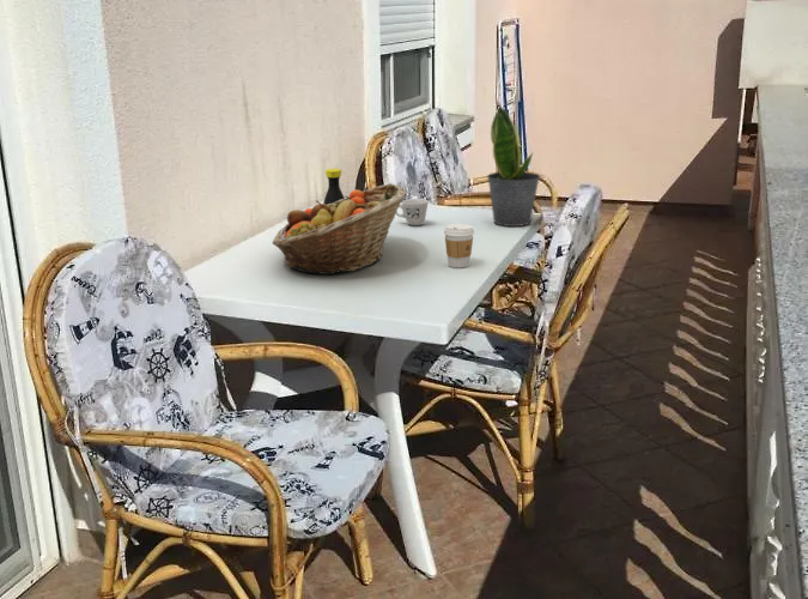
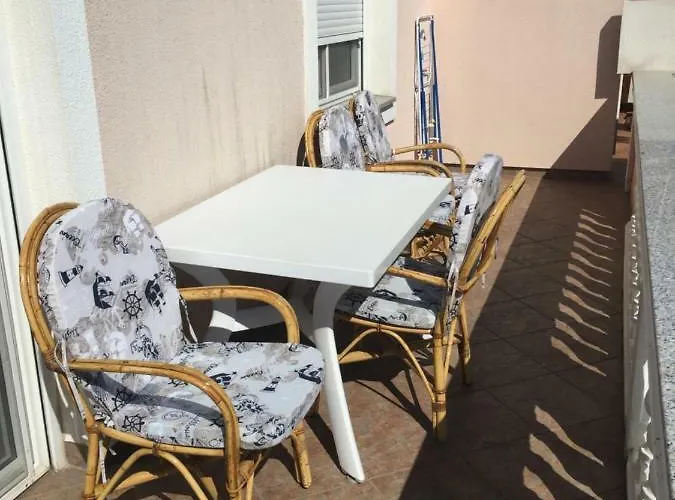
- coffee cup [443,223,475,268]
- bottle [323,168,346,205]
- mug [395,198,429,226]
- fruit basket [271,182,407,276]
- potted plant [486,104,541,228]
